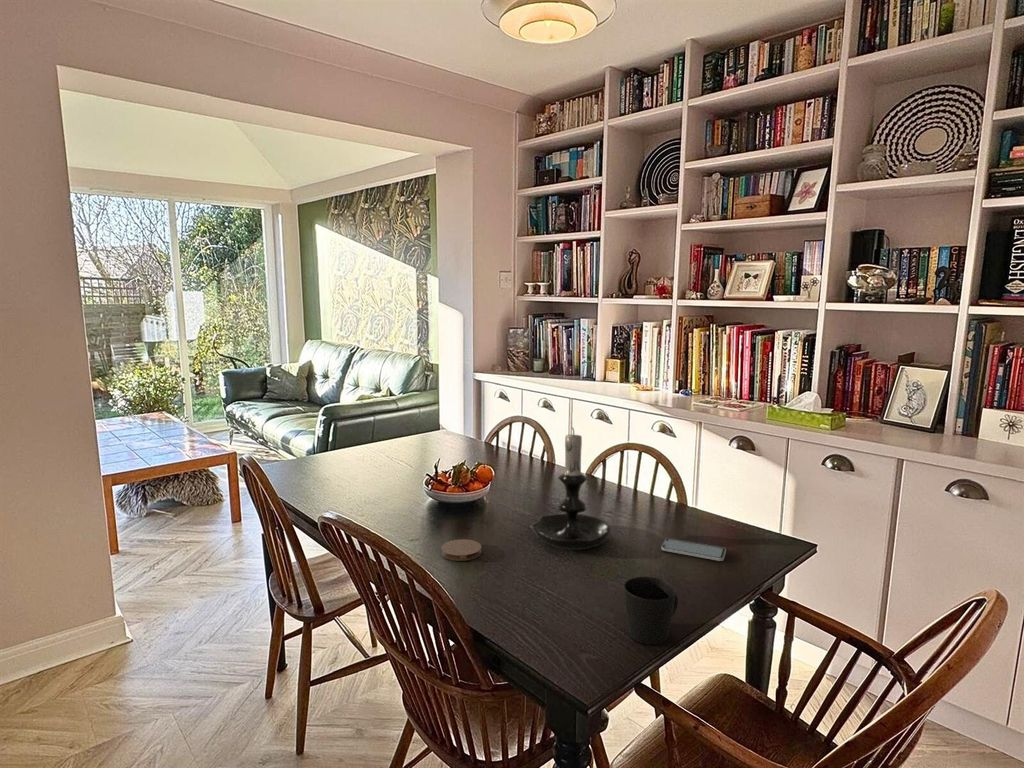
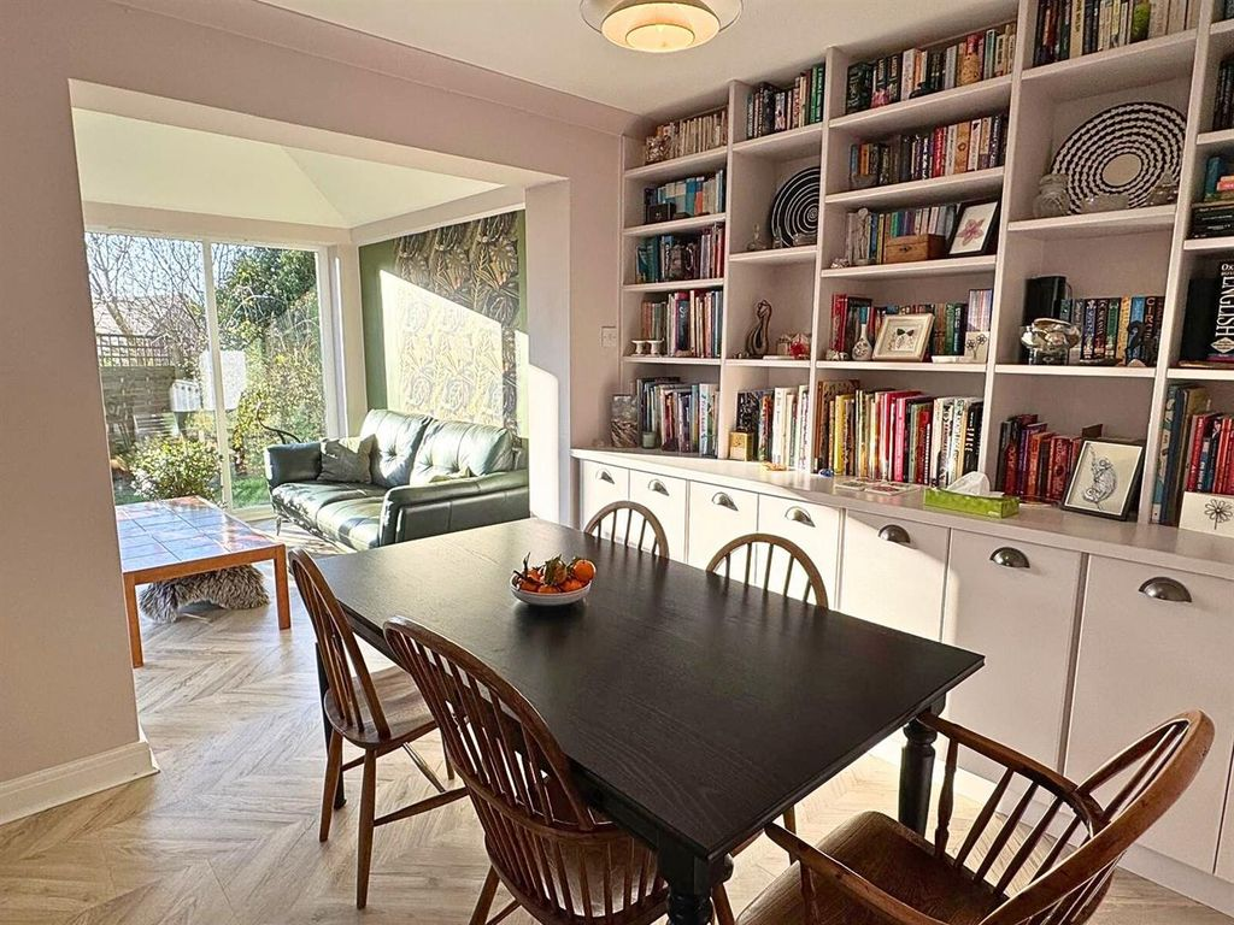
- coaster [440,538,482,562]
- smartphone [660,537,727,562]
- cup [623,576,679,645]
- candle holder [528,426,612,551]
